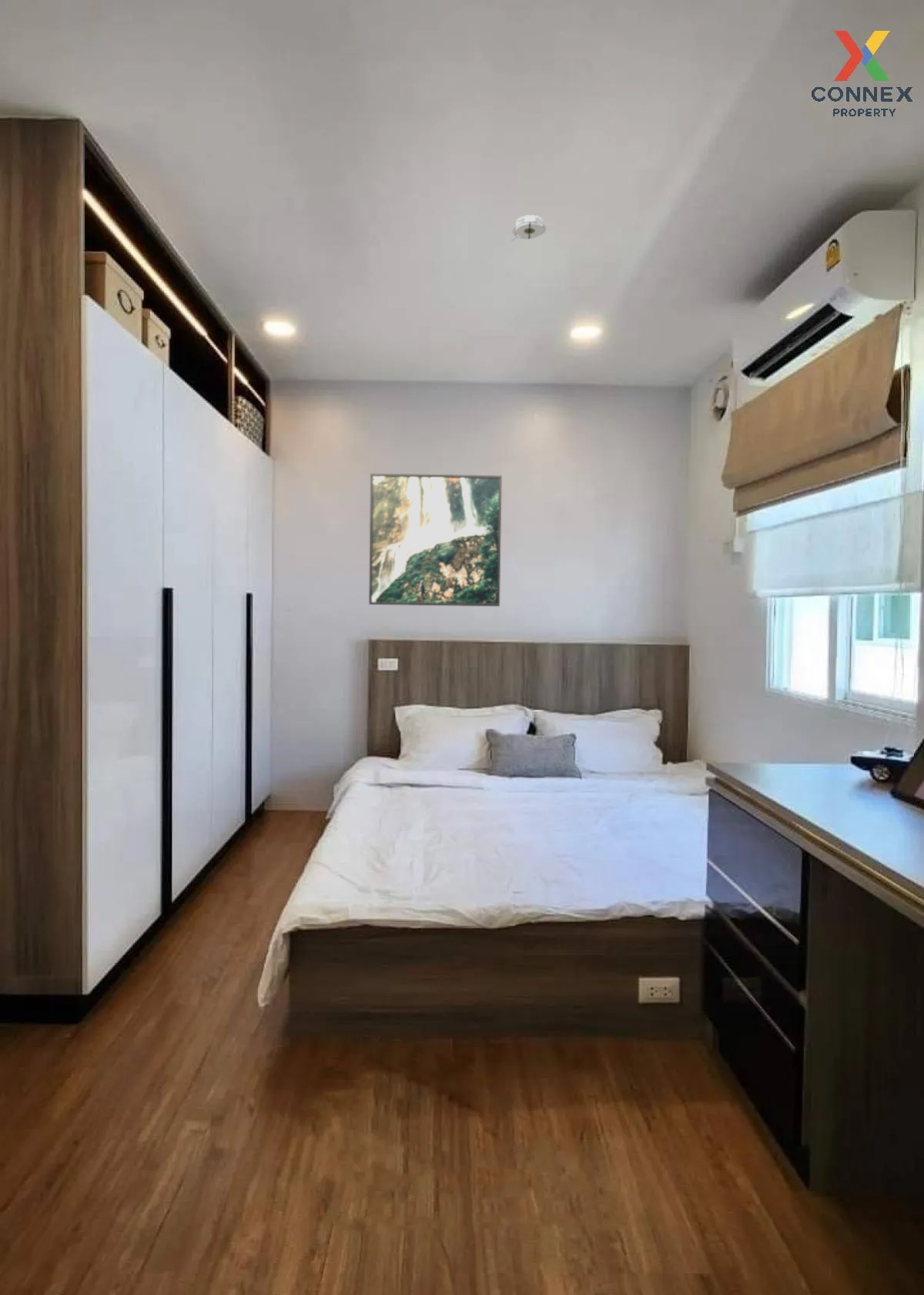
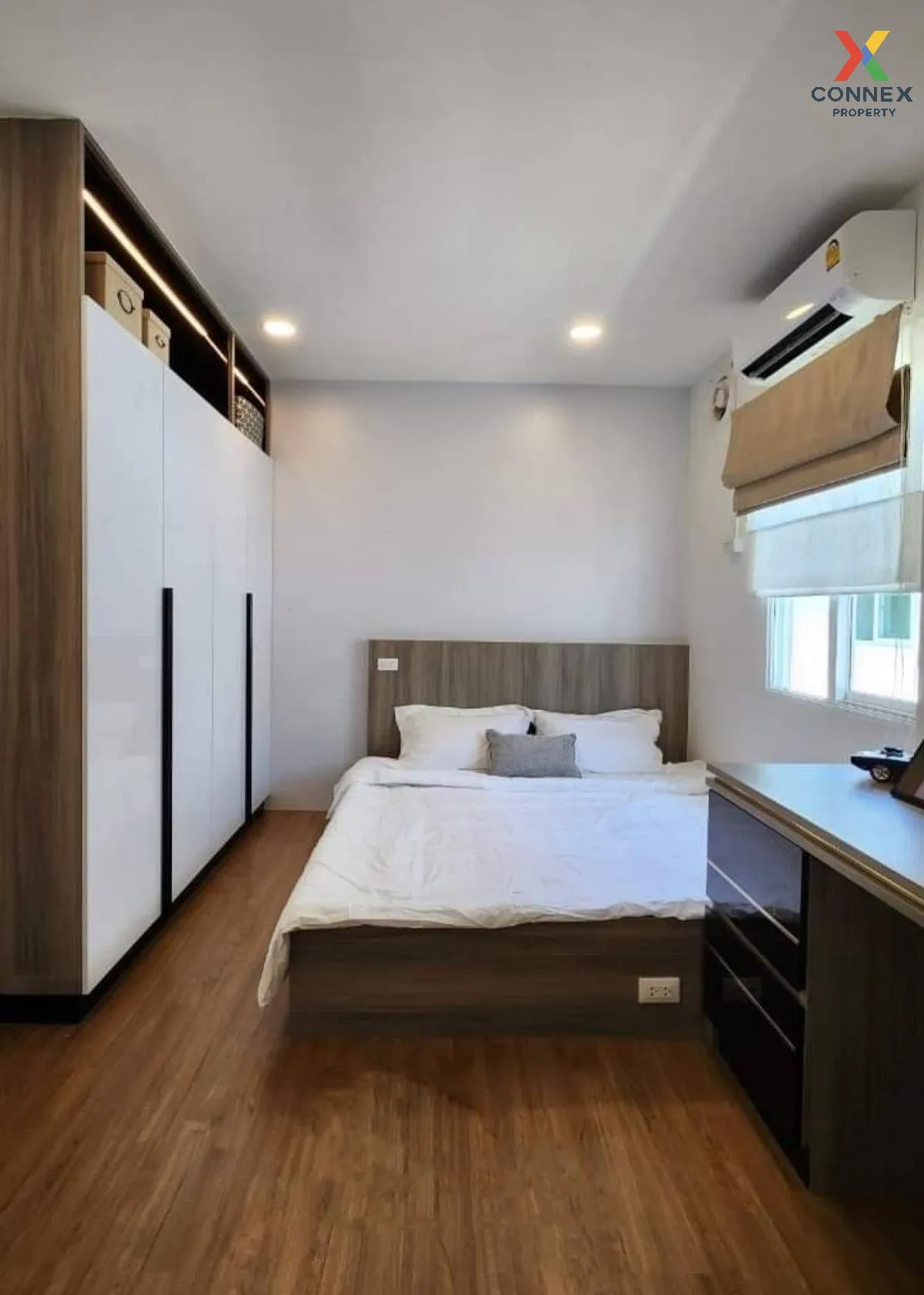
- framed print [368,473,503,607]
- smoke detector [511,214,547,242]
